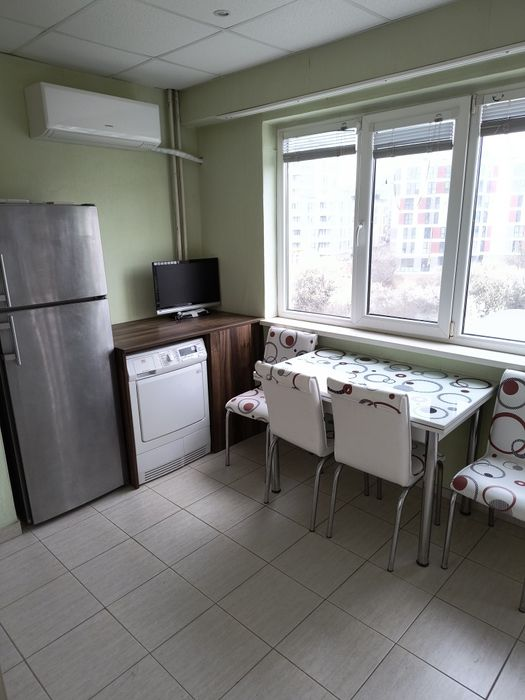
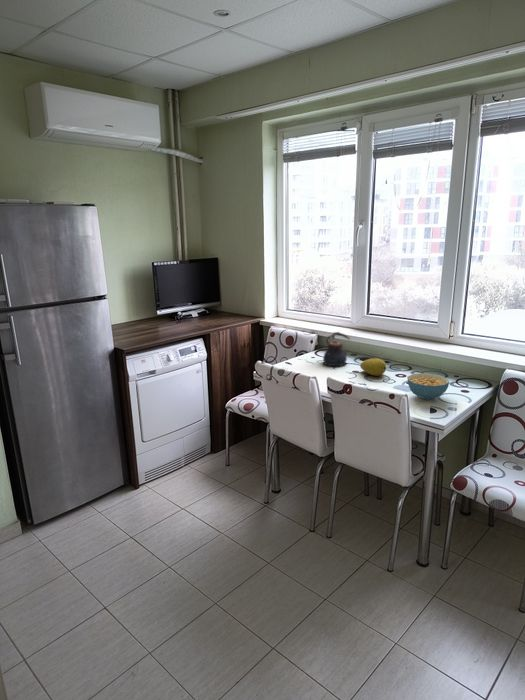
+ cereal bowl [406,372,450,401]
+ fruit [359,357,387,377]
+ teapot [322,331,351,367]
